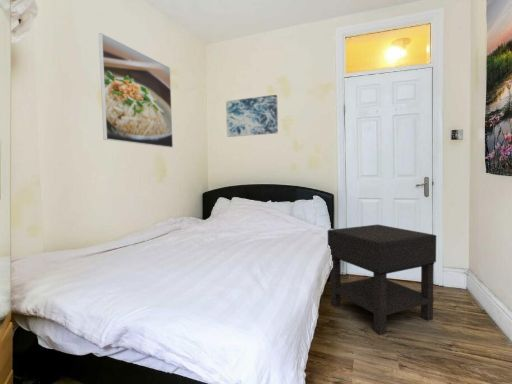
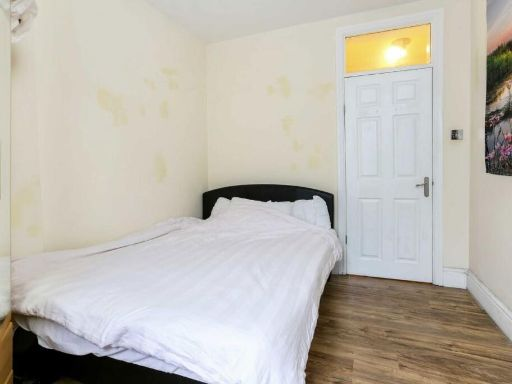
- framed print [98,32,174,149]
- wall art [225,94,279,138]
- nightstand [327,224,438,336]
